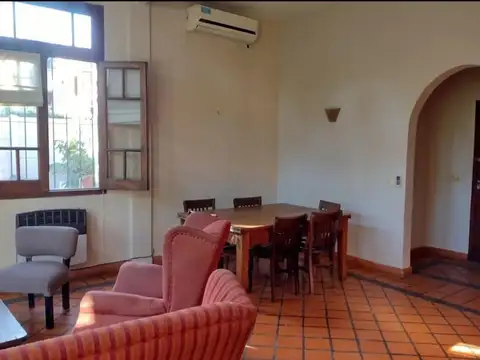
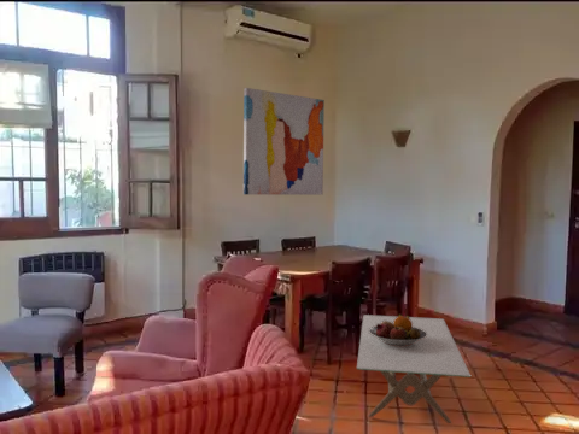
+ coffee table [356,313,472,424]
+ fruit bowl [369,313,427,346]
+ wall art [242,87,326,197]
